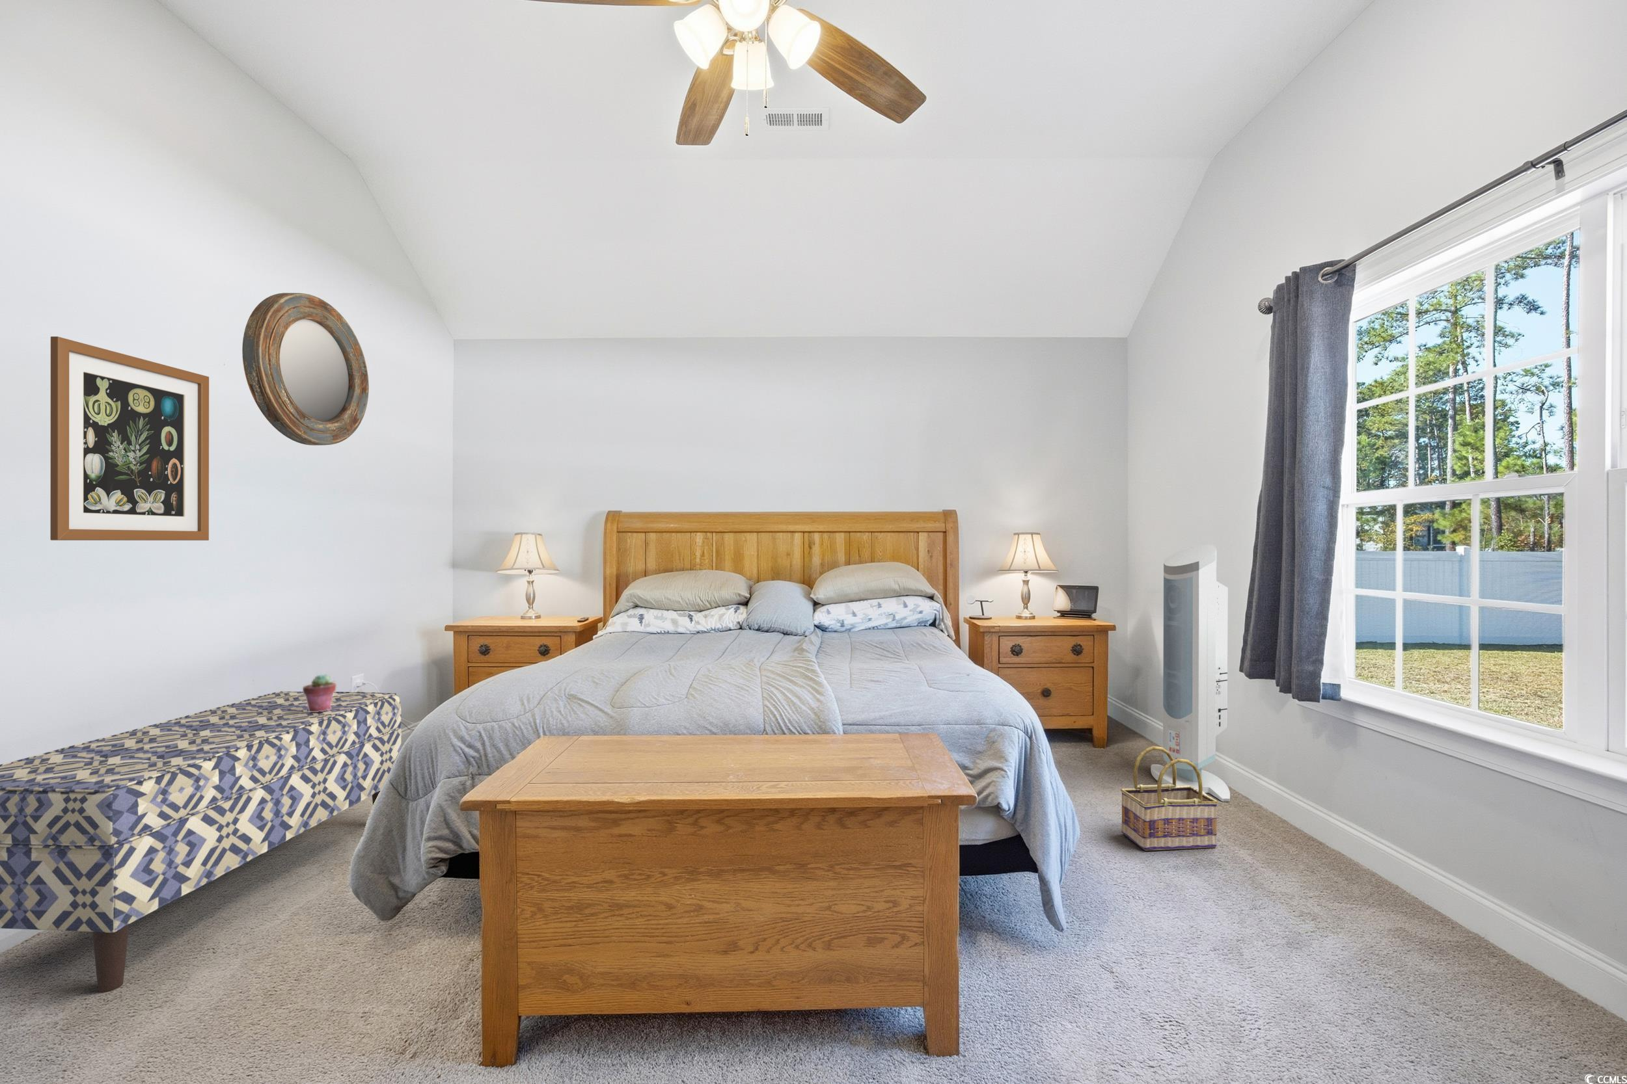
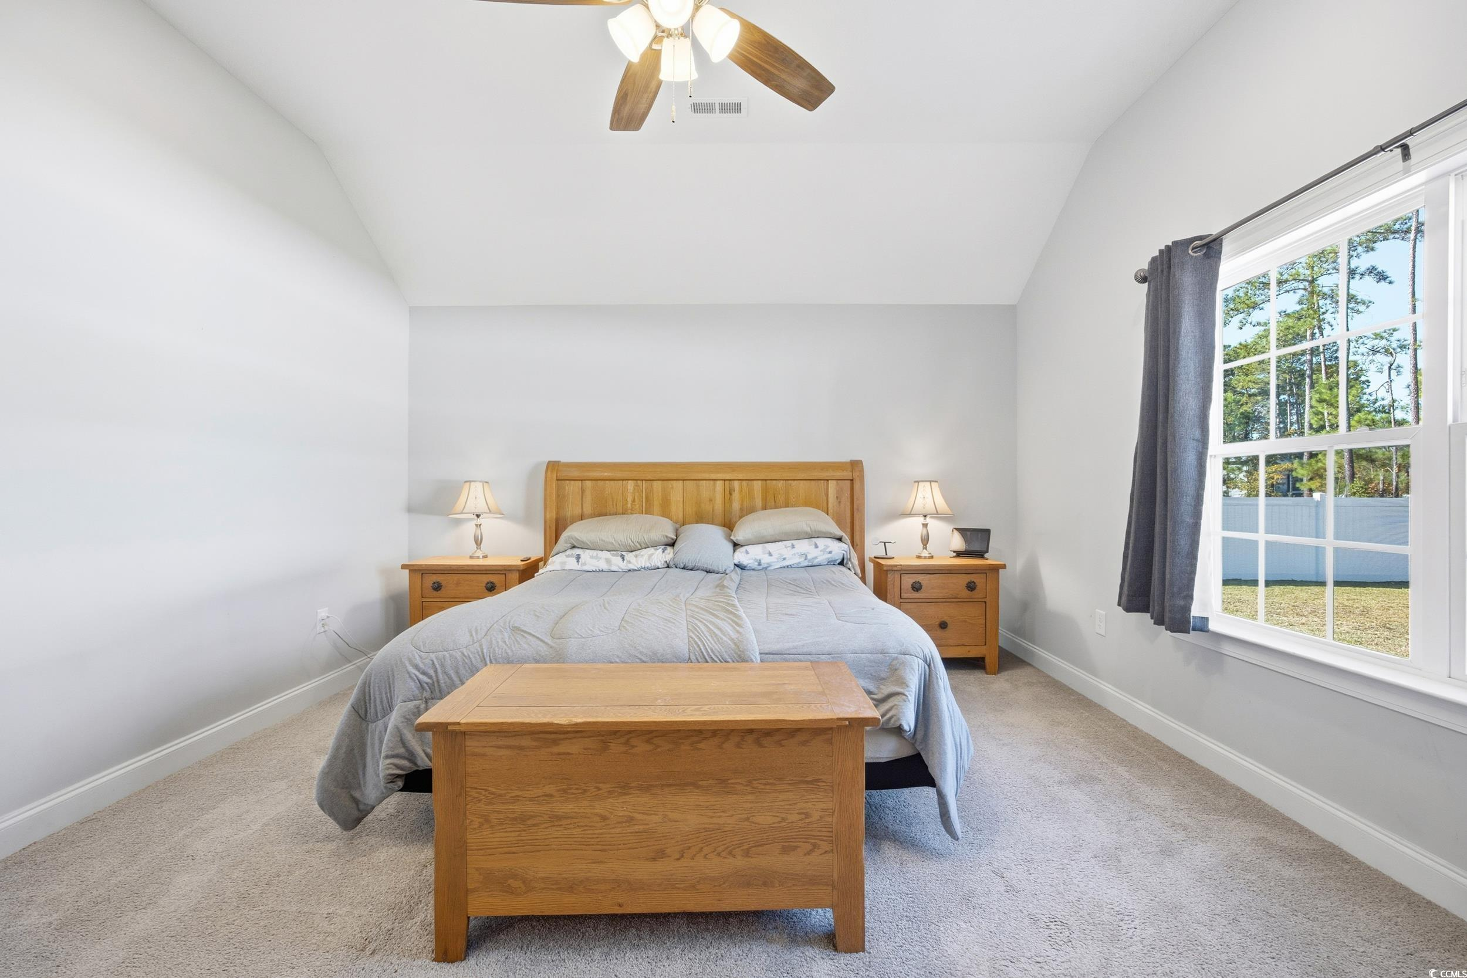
- potted succulent [301,674,337,713]
- basket [1120,746,1219,852]
- wall art [50,335,209,541]
- home mirror [241,292,369,446]
- air purifier [1150,544,1231,802]
- bench [0,691,402,993]
